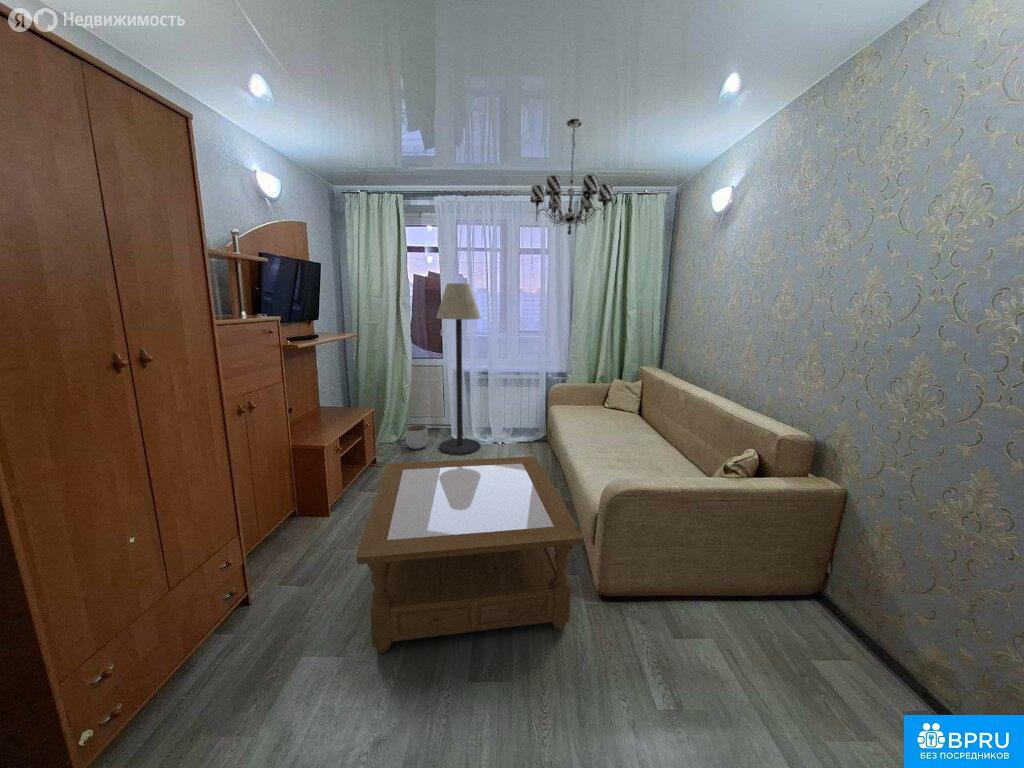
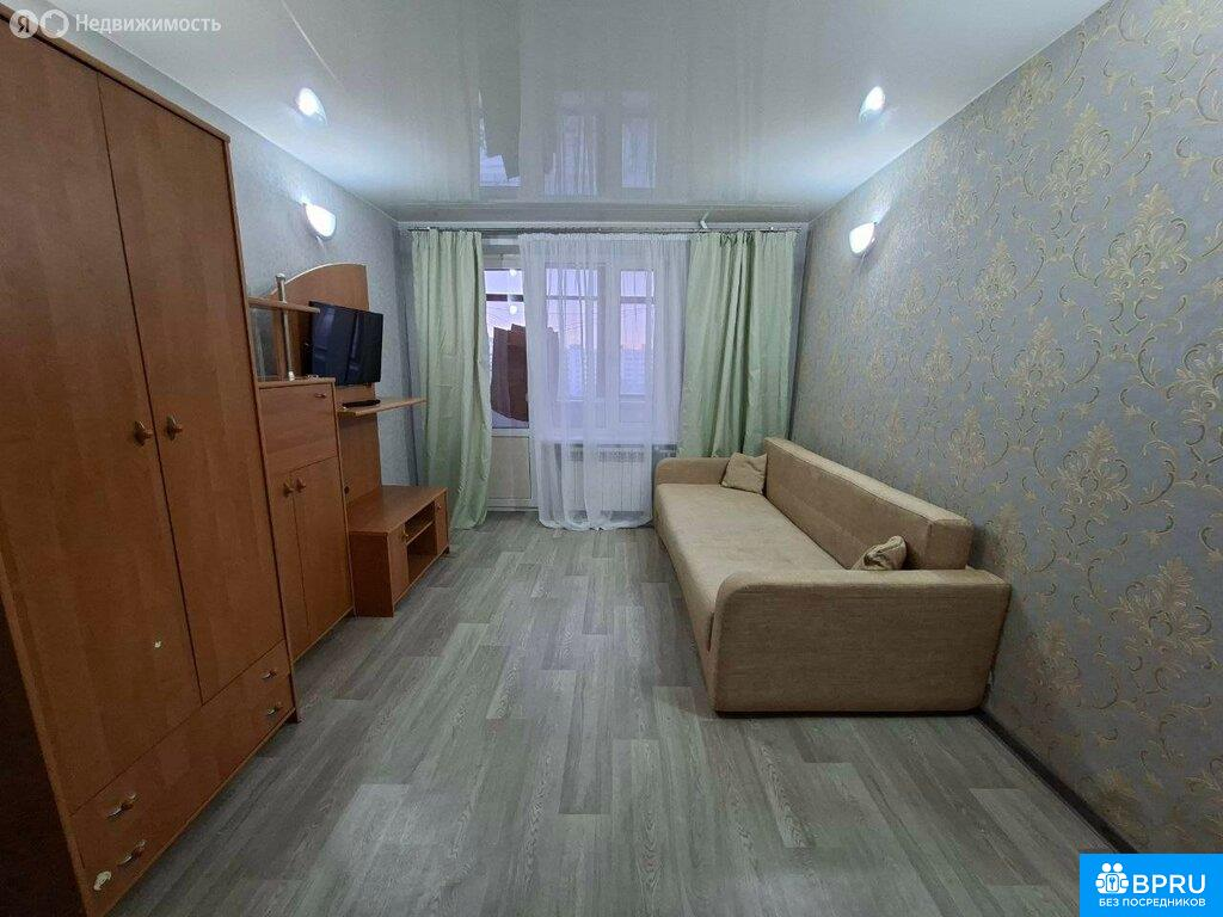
- coffee table [355,456,584,654]
- planter [404,424,429,450]
- floor lamp [435,282,482,456]
- chandelier [529,118,614,236]
